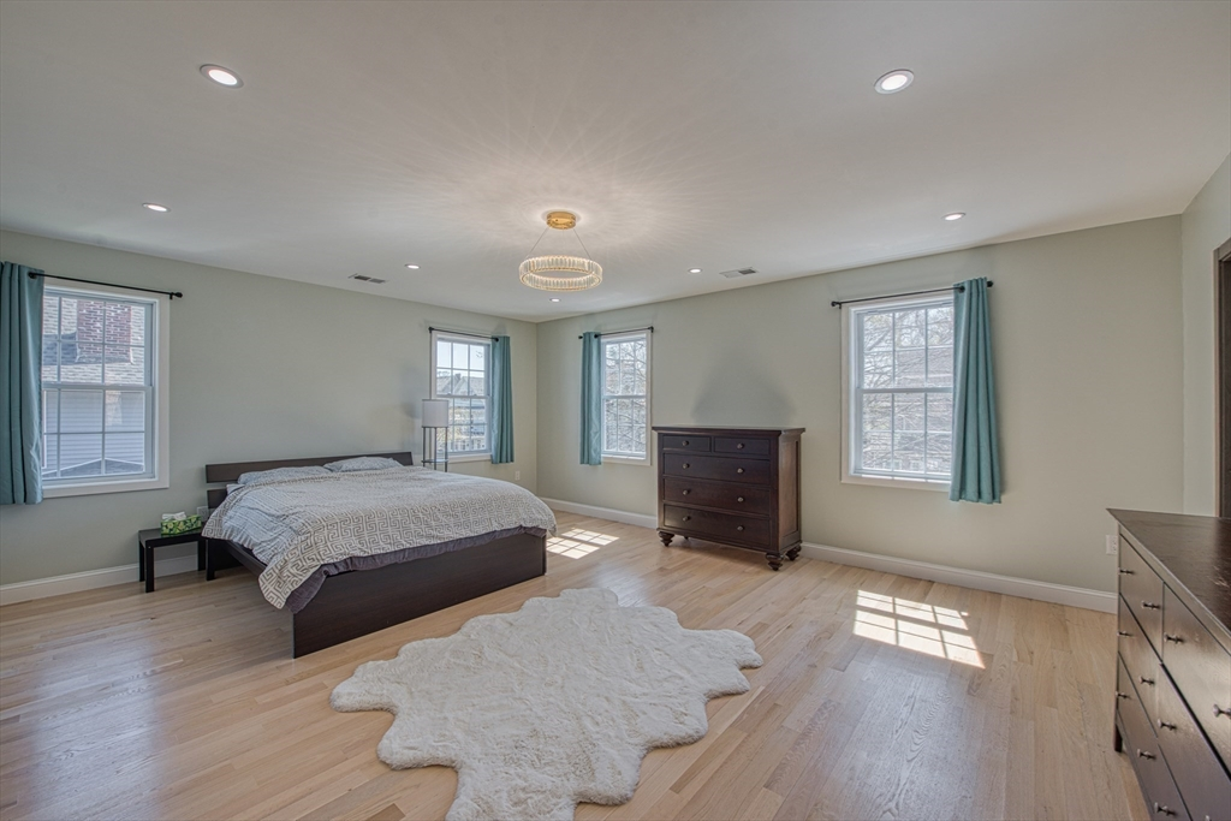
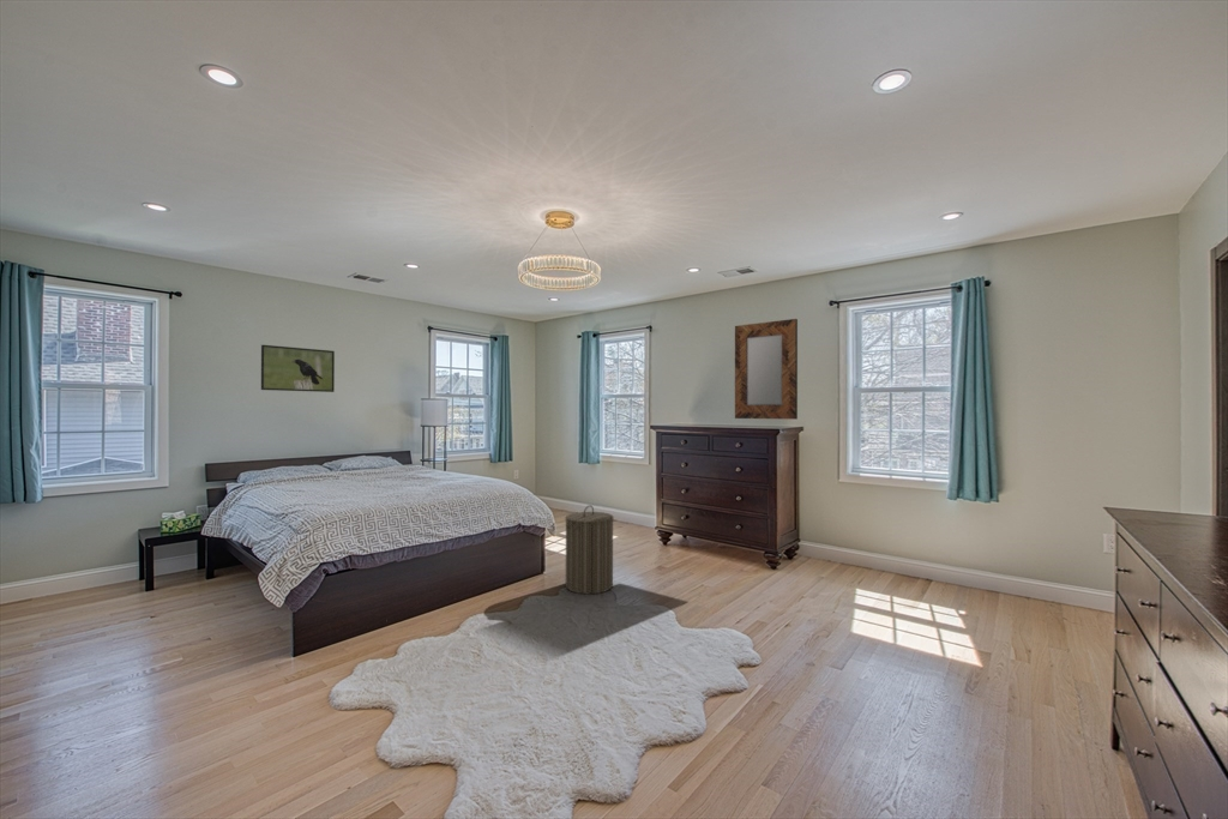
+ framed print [260,344,336,393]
+ home mirror [734,318,799,421]
+ laundry hamper [565,504,615,595]
